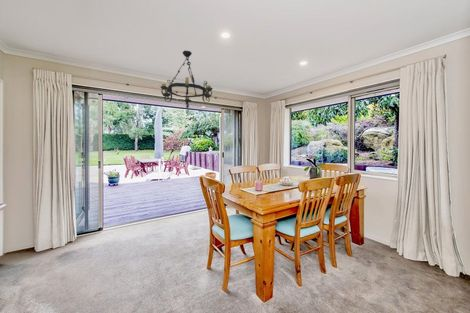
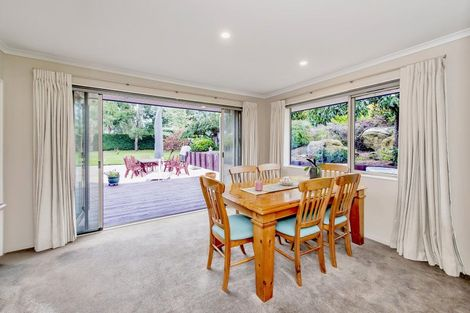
- chandelier [160,50,214,109]
